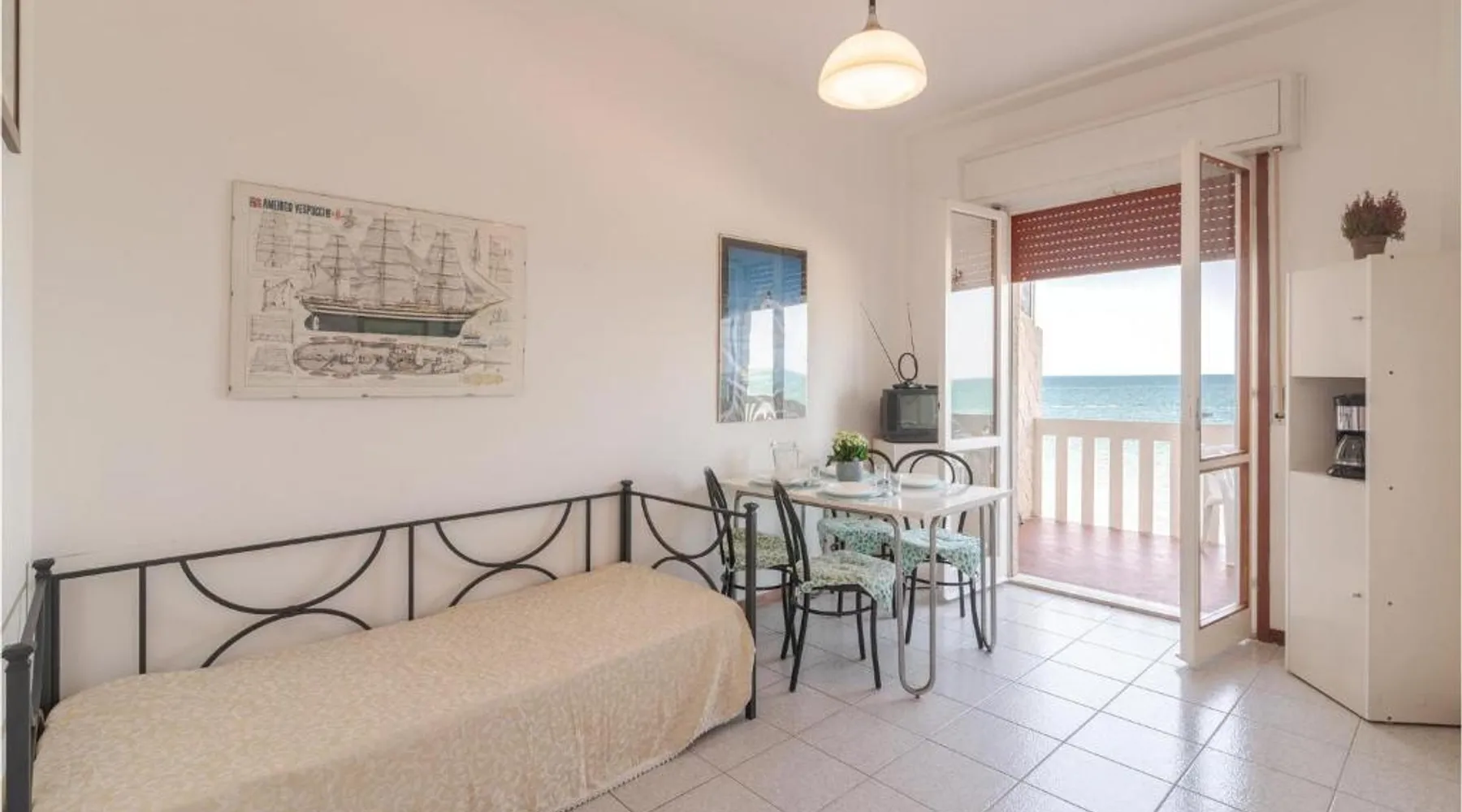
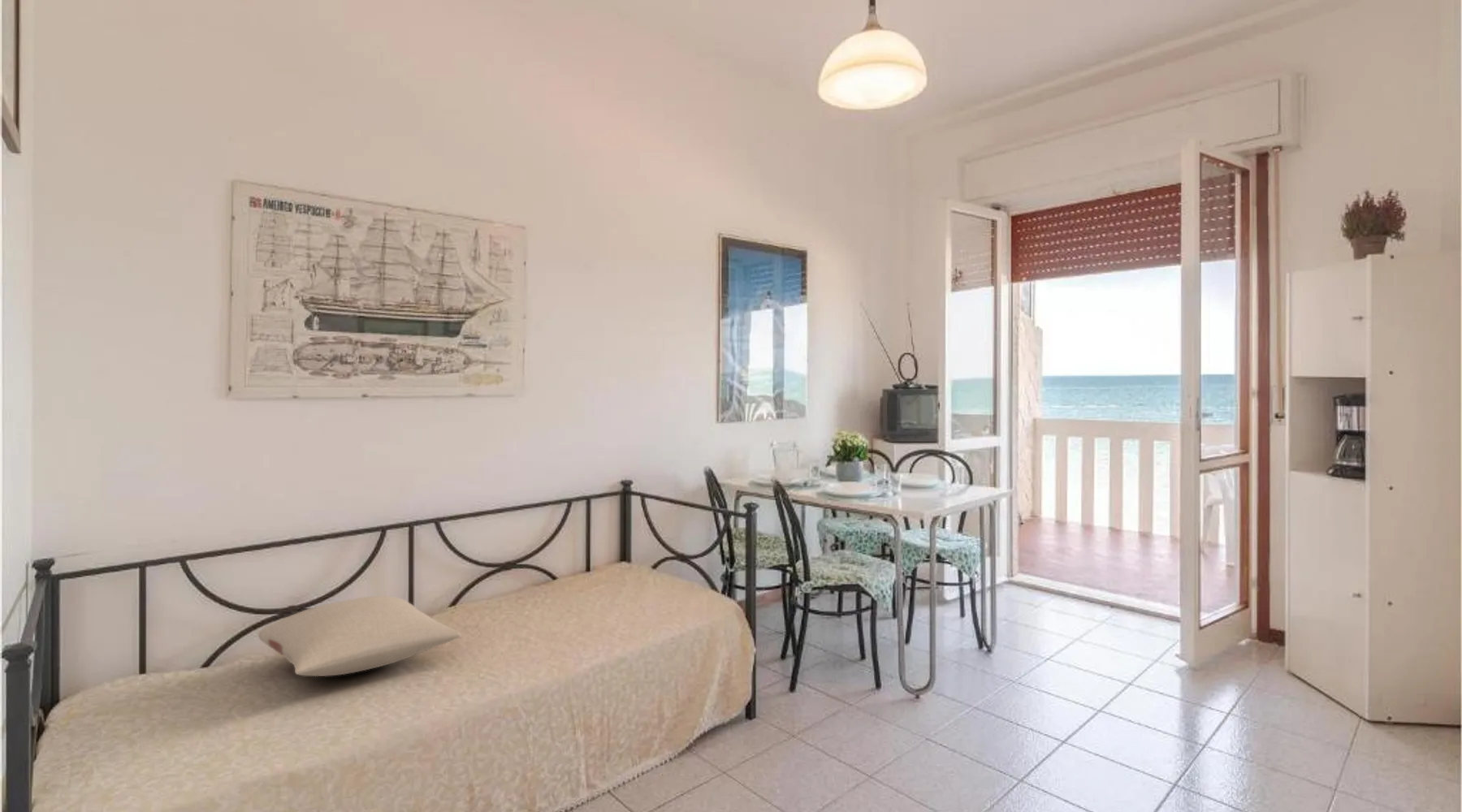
+ pillow [257,595,461,677]
